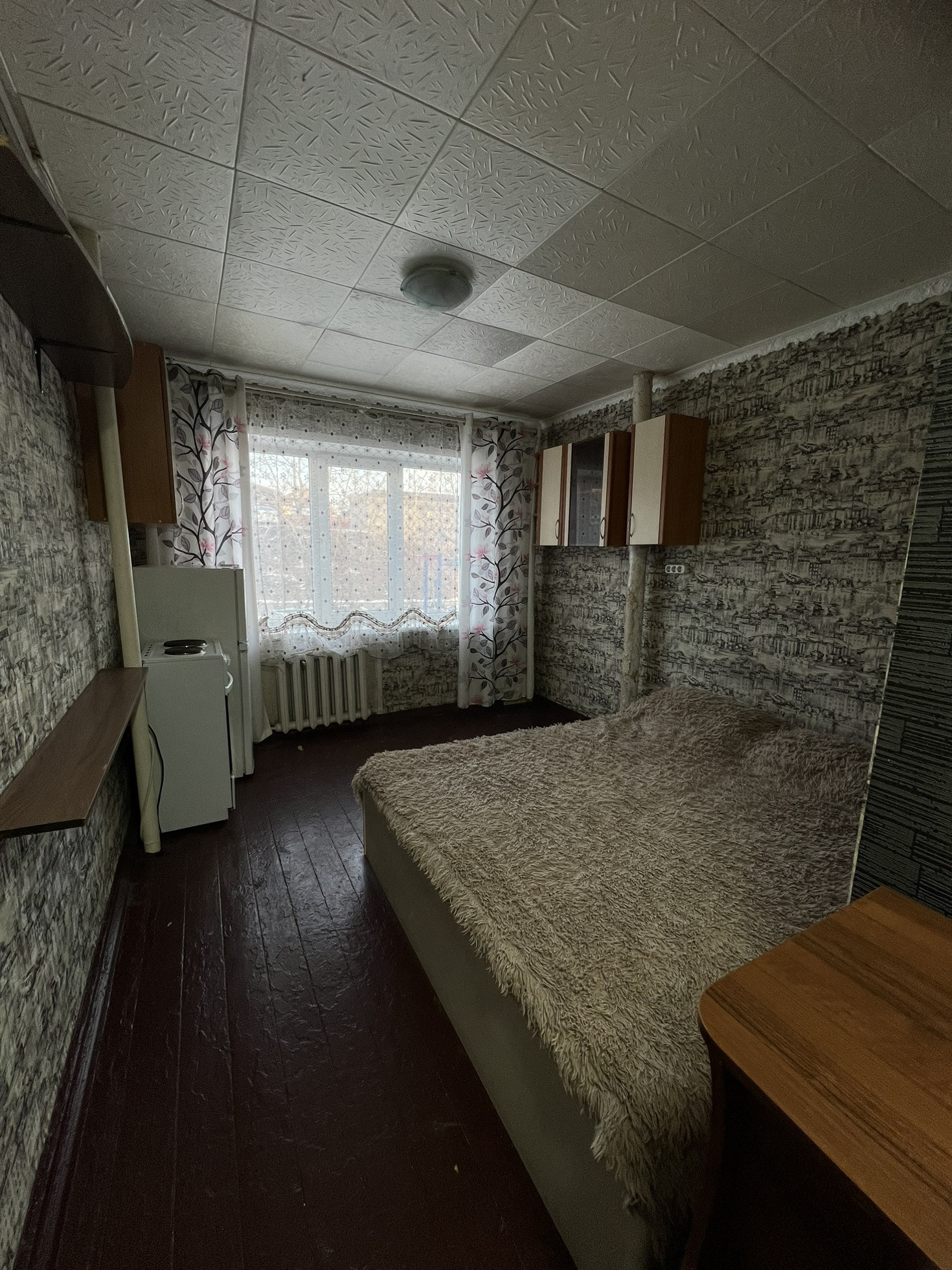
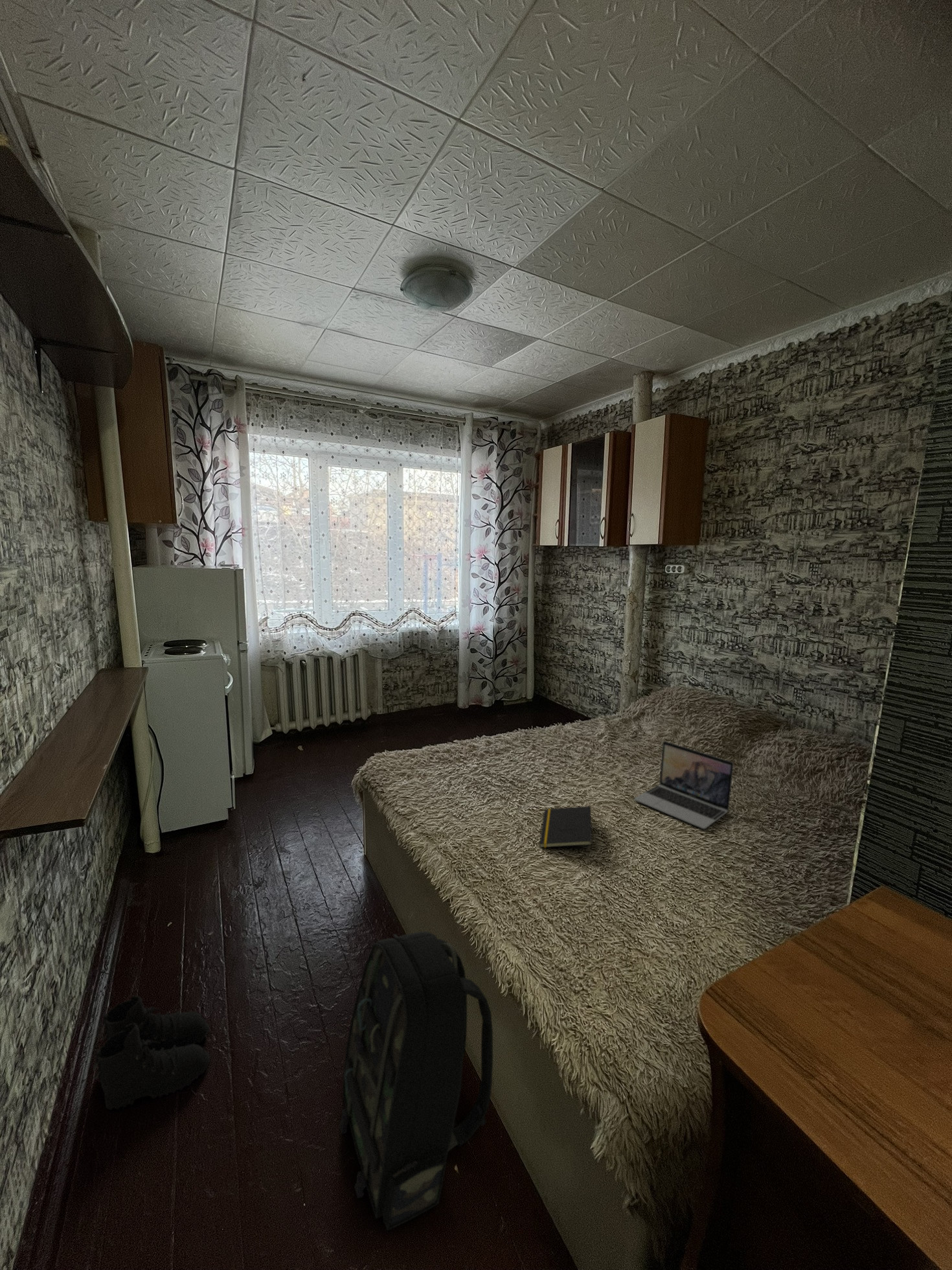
+ laptop [634,741,734,829]
+ boots [93,995,210,1111]
+ backpack [339,931,493,1231]
+ notepad [539,805,593,848]
